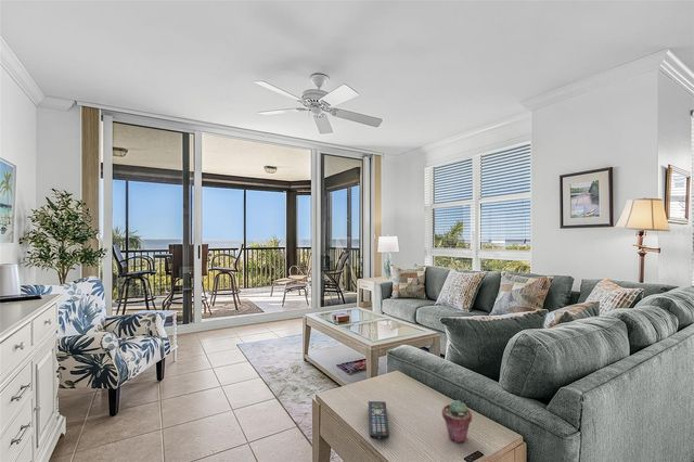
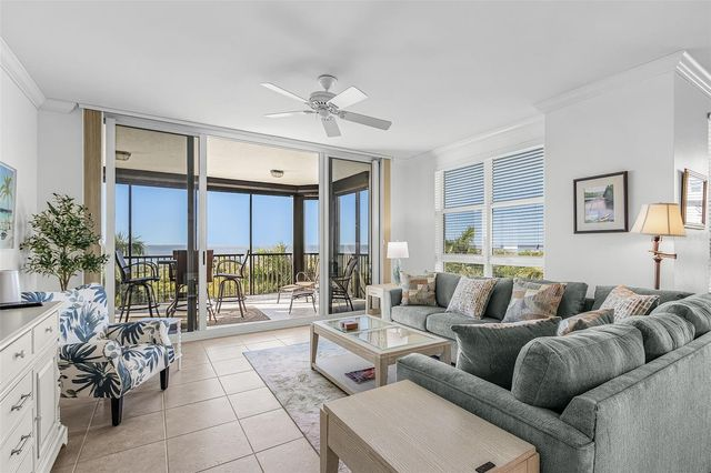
- potted succulent [441,399,473,444]
- remote control [368,400,390,440]
